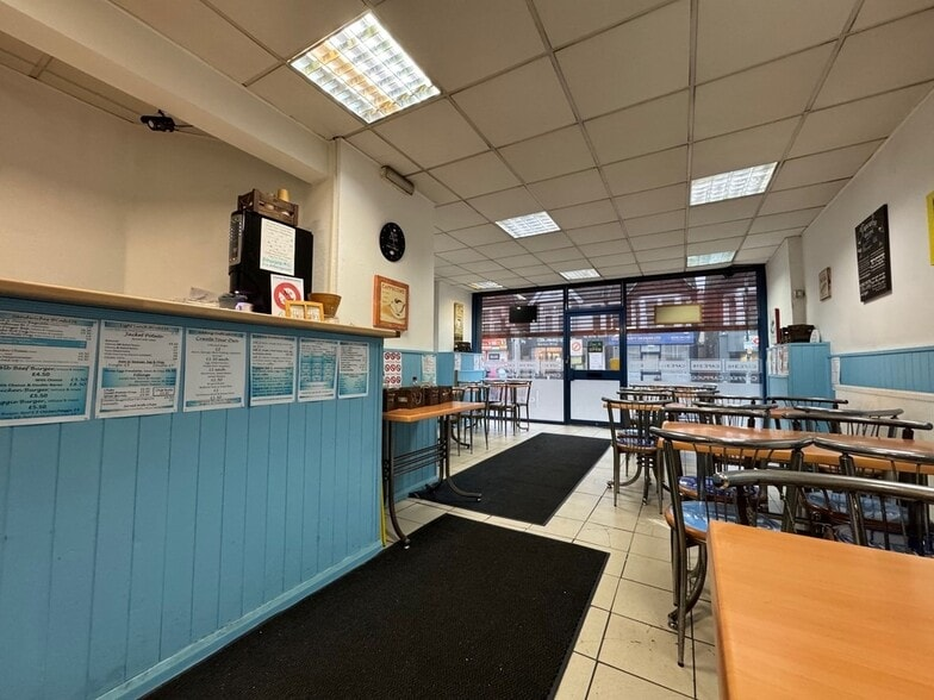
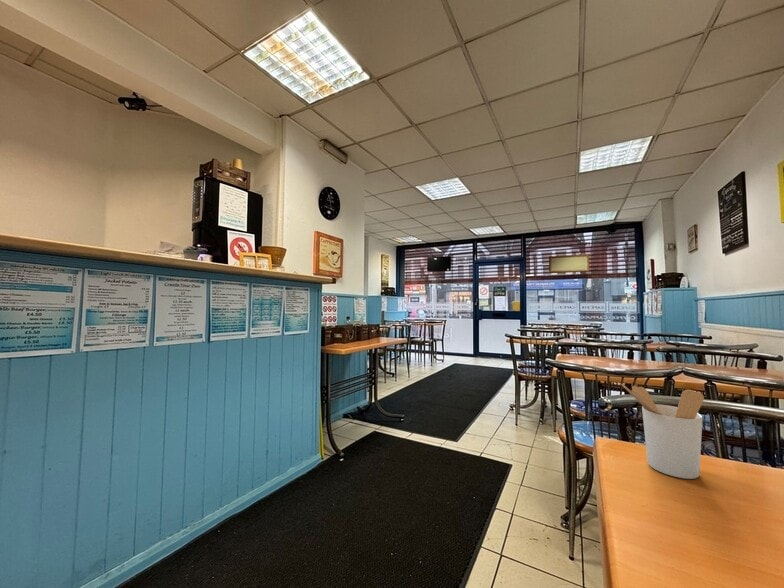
+ utensil holder [620,383,705,480]
